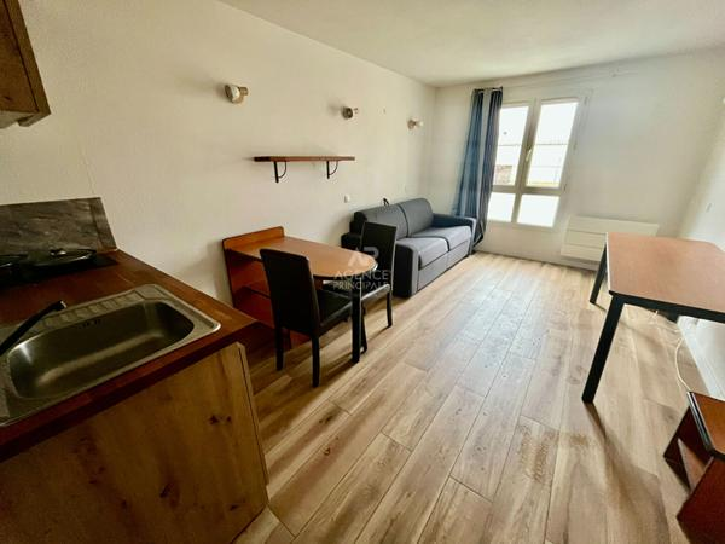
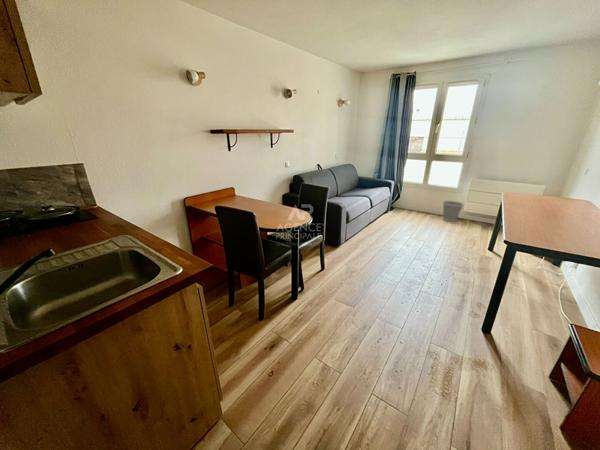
+ wastebasket [442,200,465,222]
